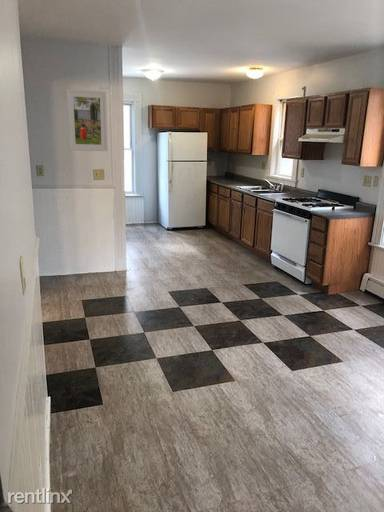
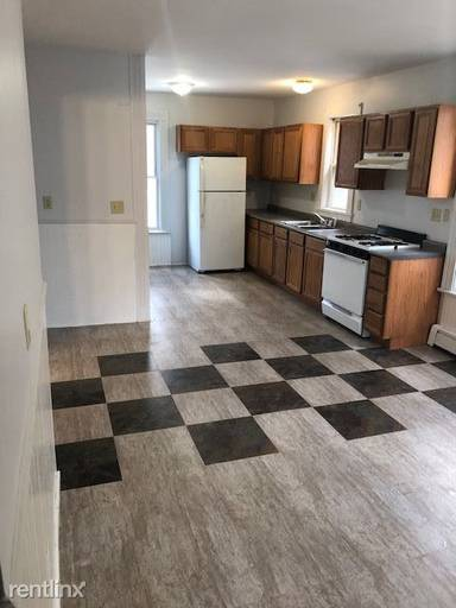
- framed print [65,88,109,152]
